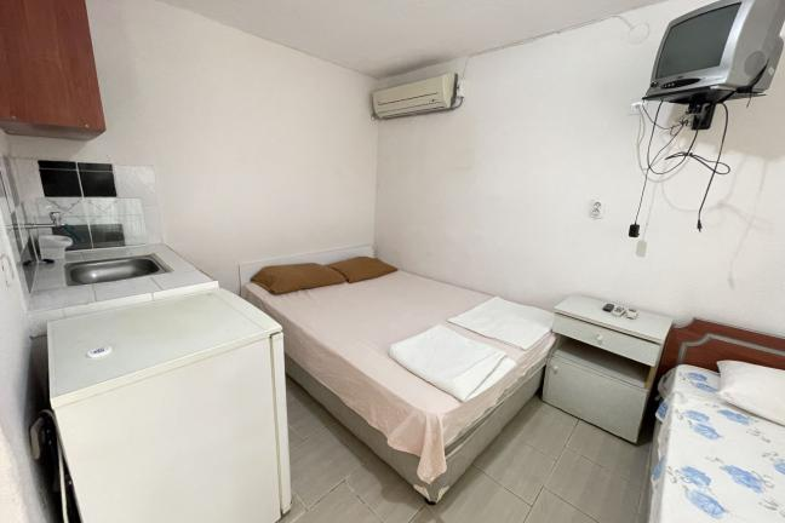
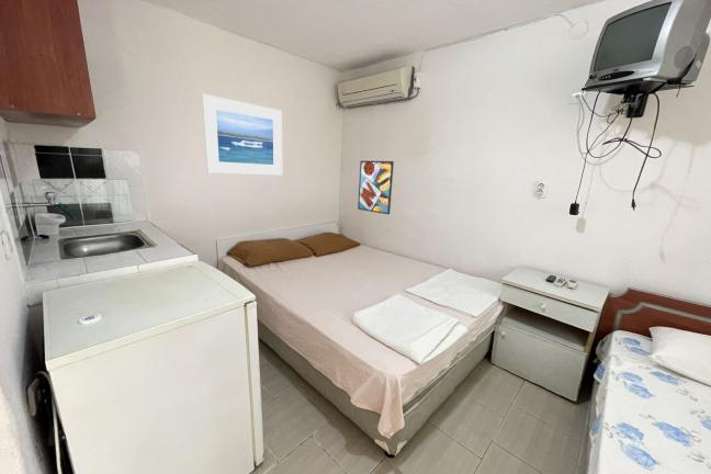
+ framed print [357,160,395,215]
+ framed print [201,93,283,176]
